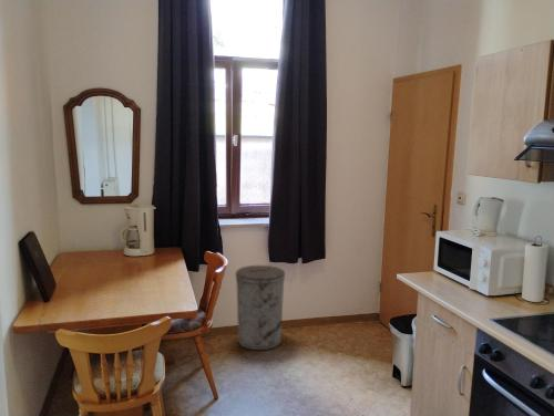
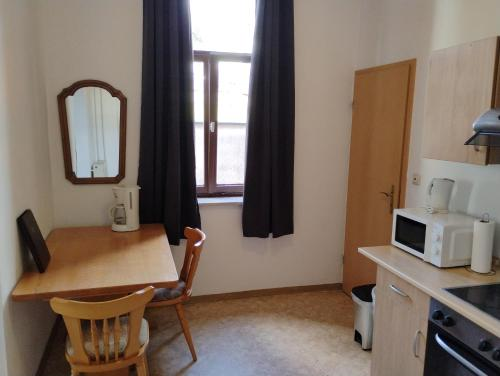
- trash can [235,264,286,351]
